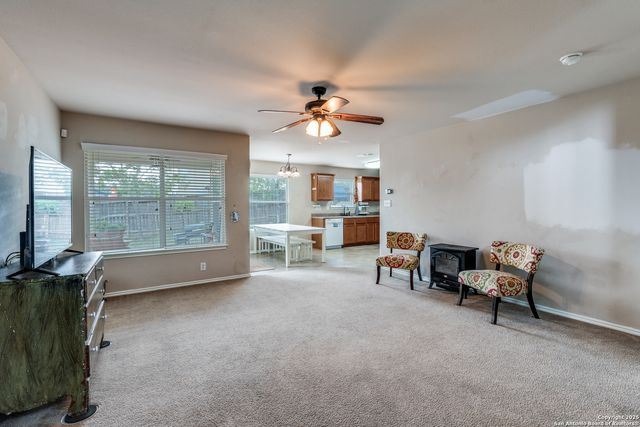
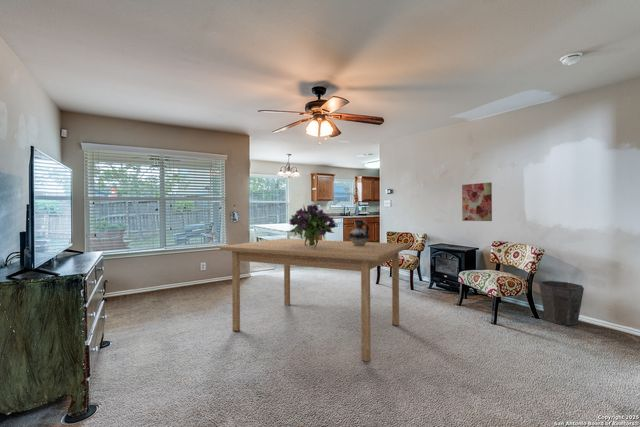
+ waste bin [538,280,585,326]
+ wall art [461,181,493,222]
+ table [219,238,411,363]
+ ceramic jug [348,219,370,246]
+ bouquet [288,203,337,247]
